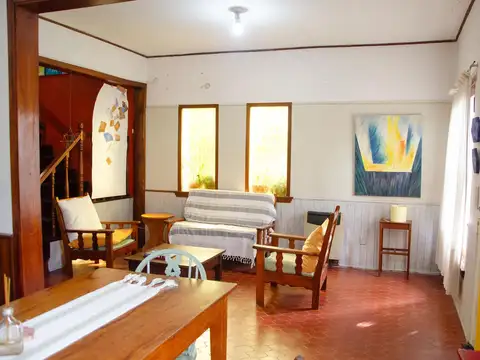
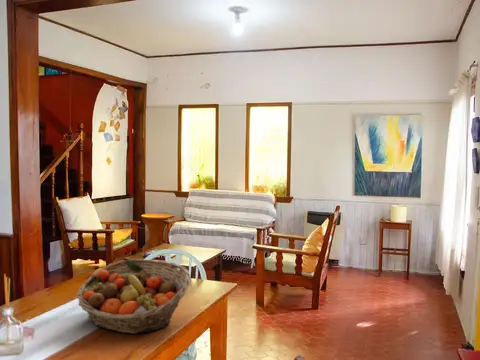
+ fruit basket [76,258,192,335]
